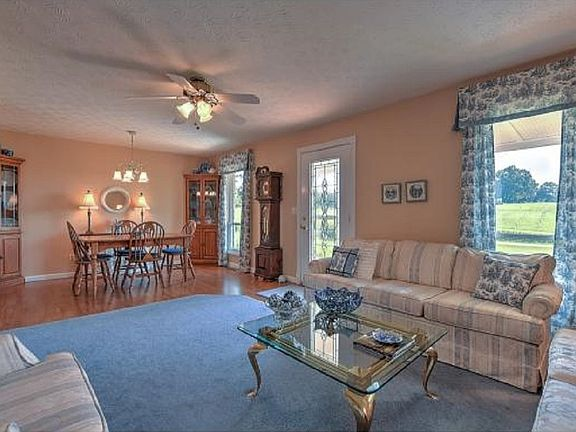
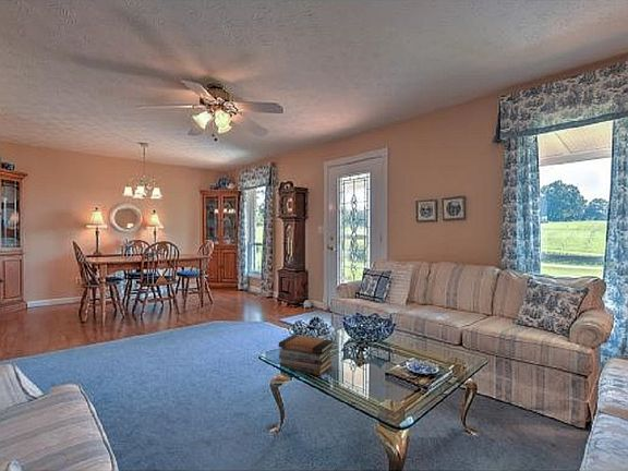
+ book stack [278,334,335,376]
